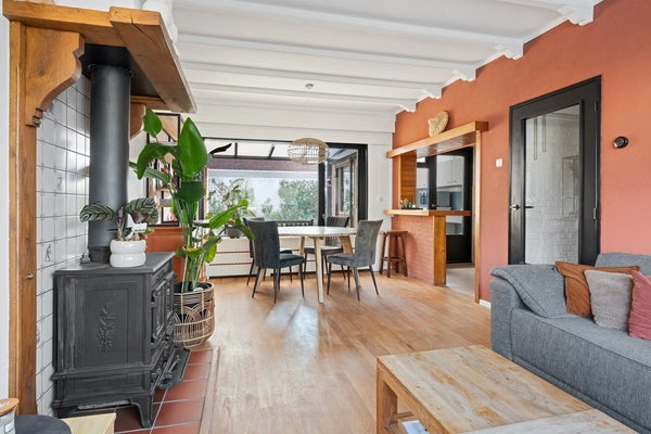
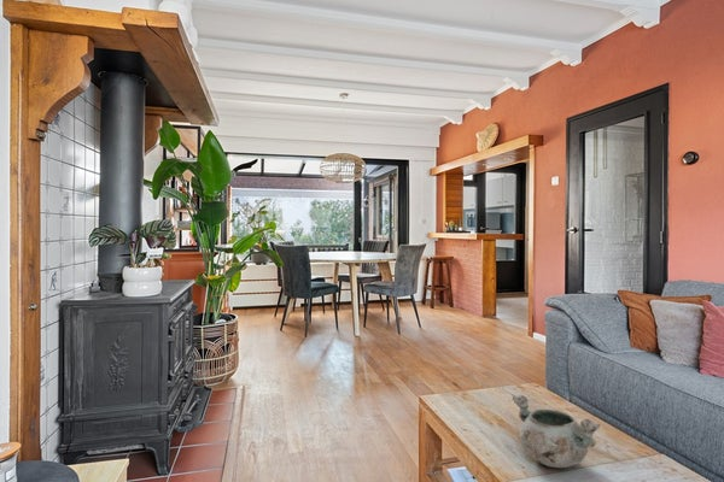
+ decorative bowl [512,394,601,469]
